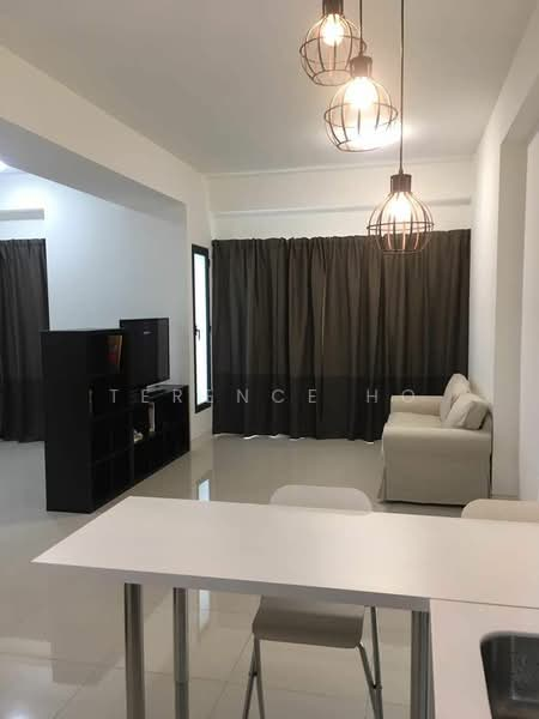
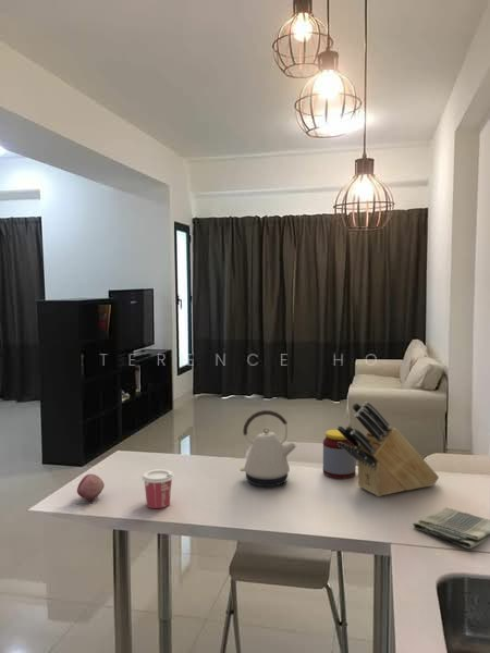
+ jar [322,429,357,479]
+ knife block [335,401,440,497]
+ dish towel [412,506,490,550]
+ kettle [240,409,297,488]
+ fruit [76,473,106,501]
+ cup [140,468,175,509]
